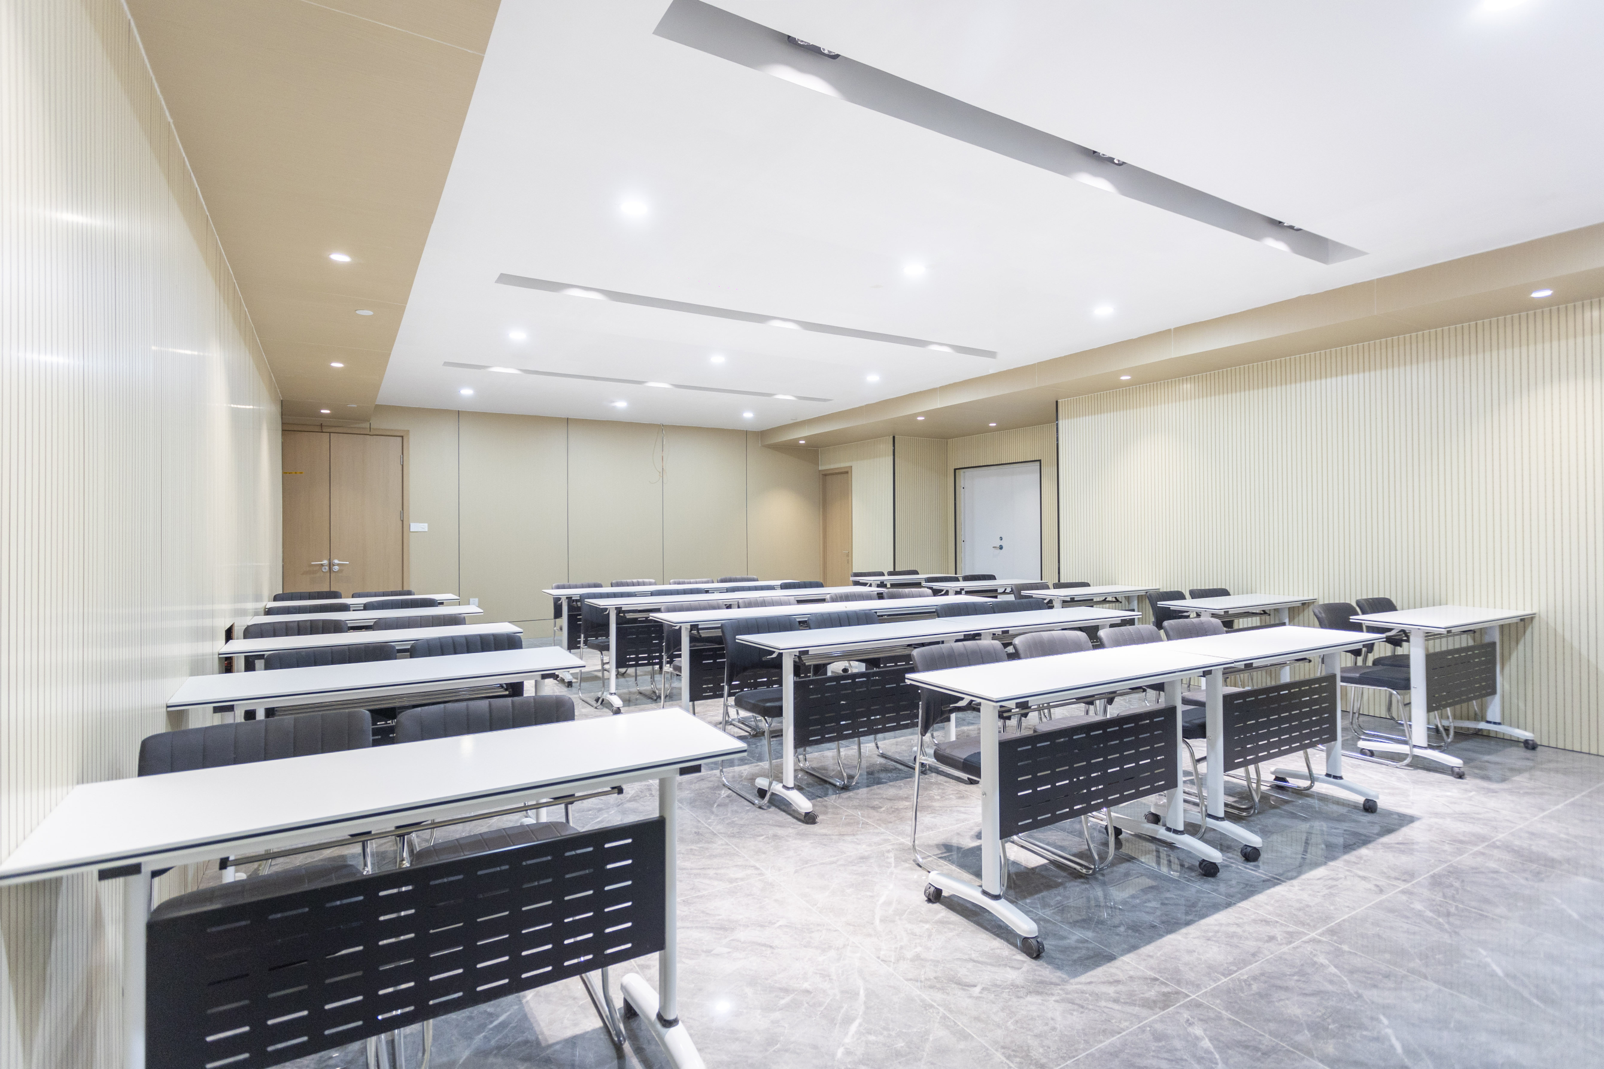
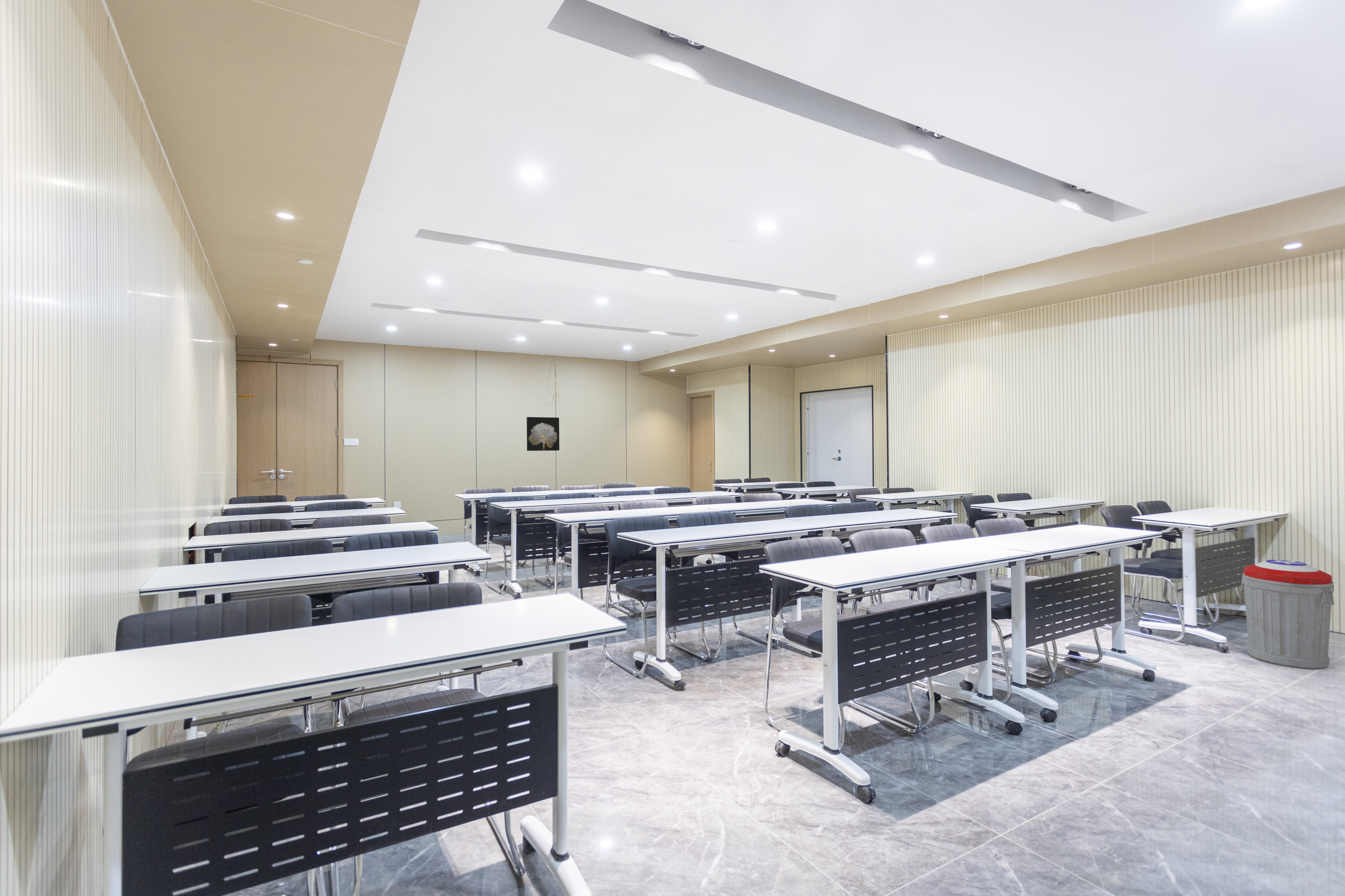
+ trash can [1240,559,1335,670]
+ wall art [526,416,560,452]
